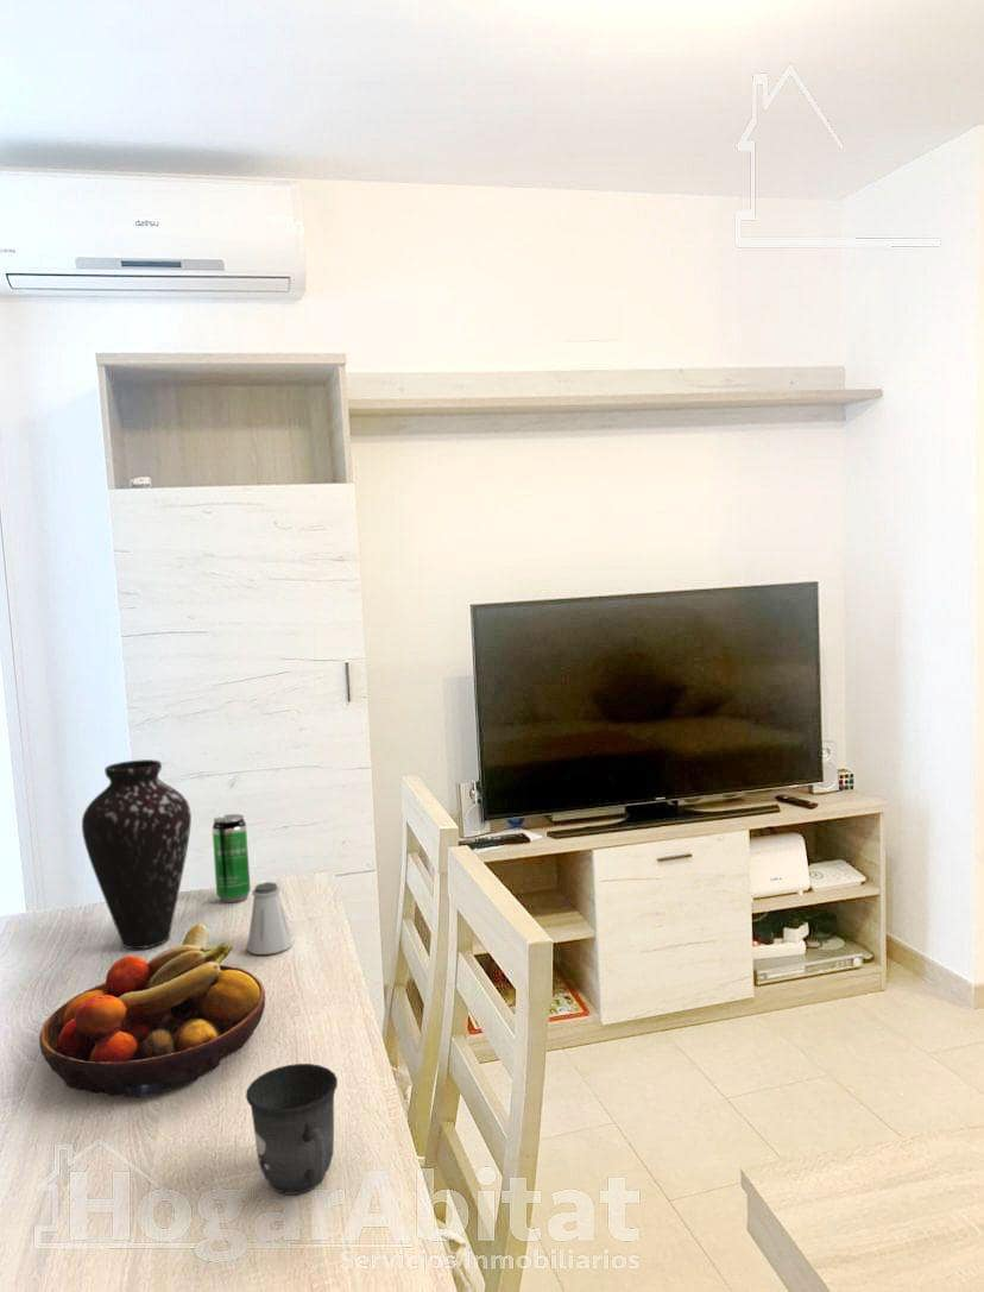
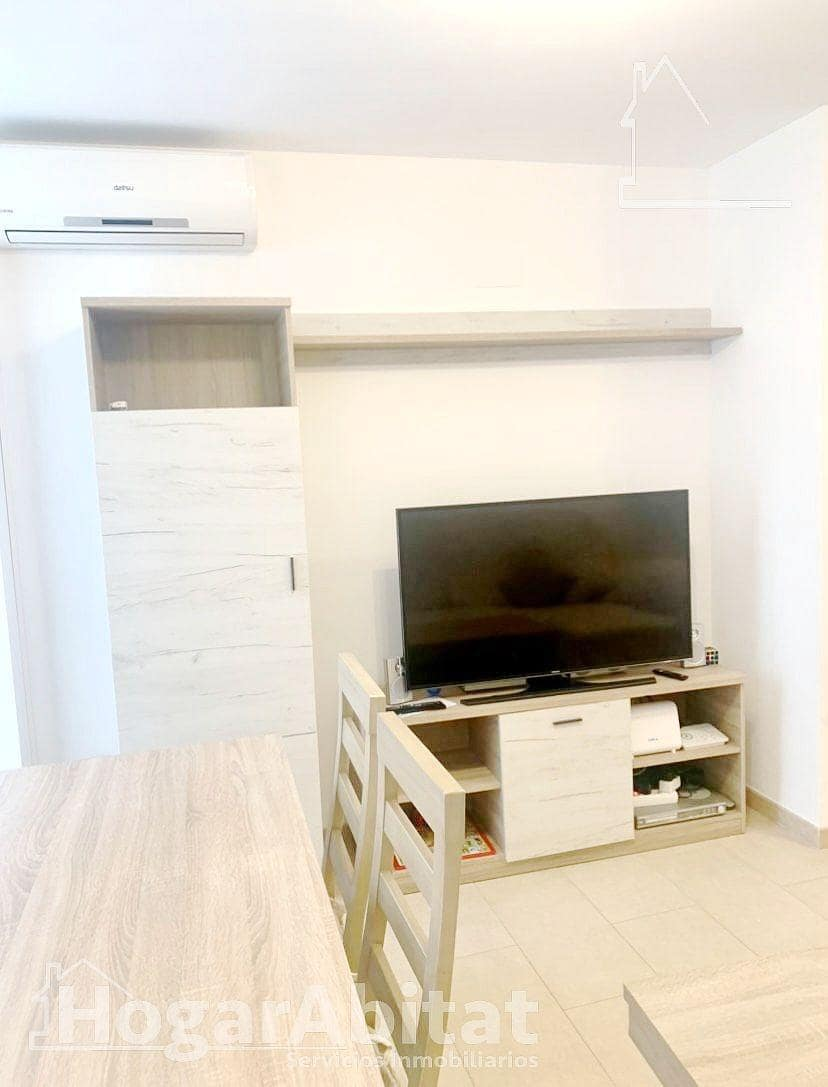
- beverage can [212,813,252,903]
- mug [245,1063,339,1196]
- fruit bowl [38,920,266,1098]
- vase [81,758,193,950]
- saltshaker [246,881,294,956]
